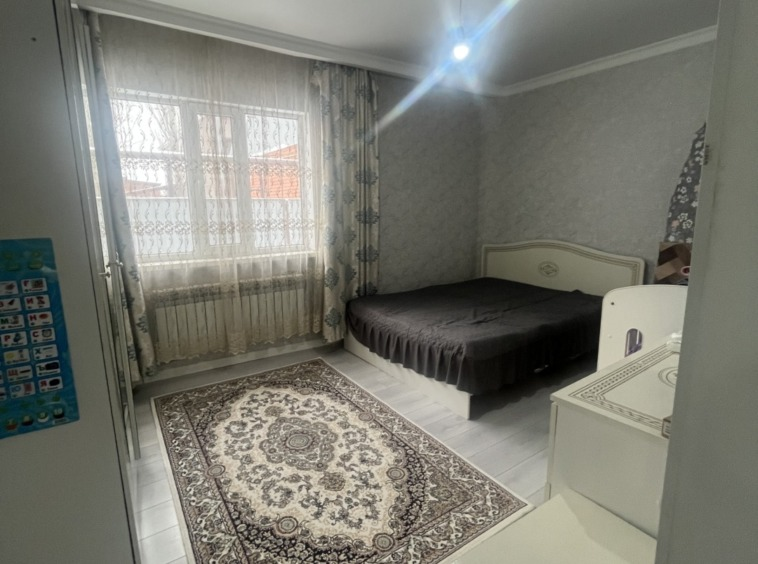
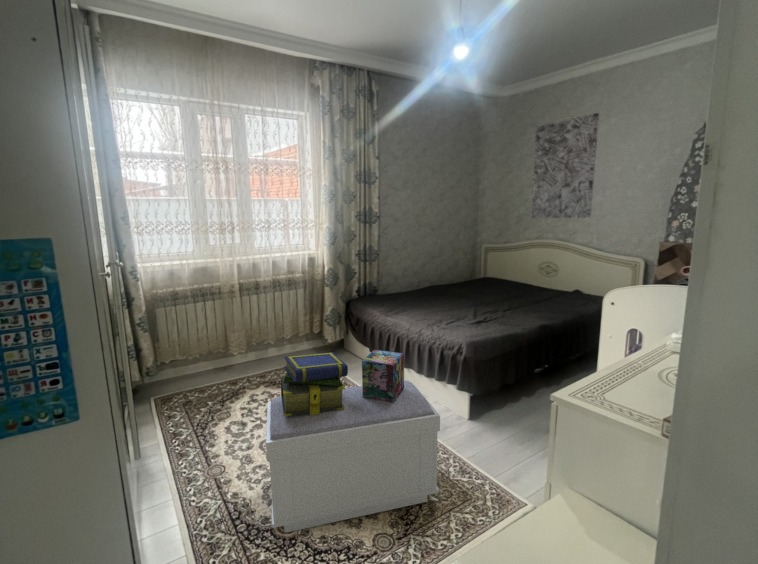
+ wall art [530,112,600,219]
+ bench [265,380,441,534]
+ stack of books [280,351,349,416]
+ decorative box [361,349,405,403]
